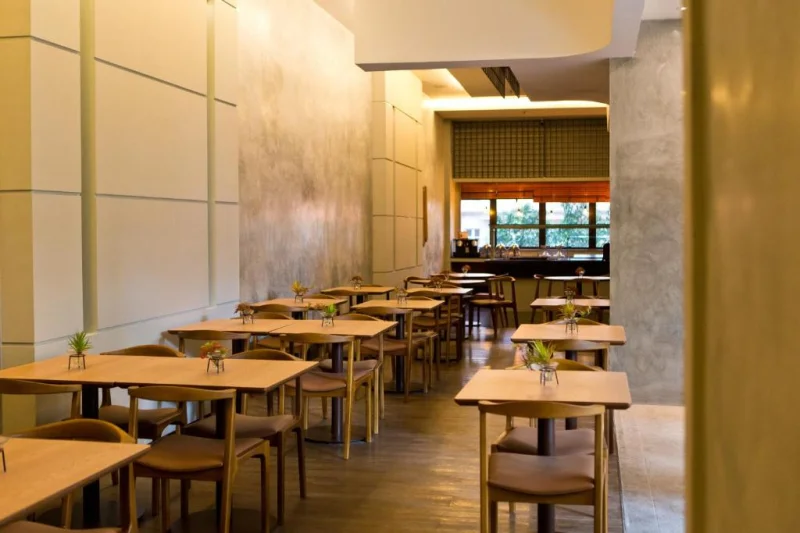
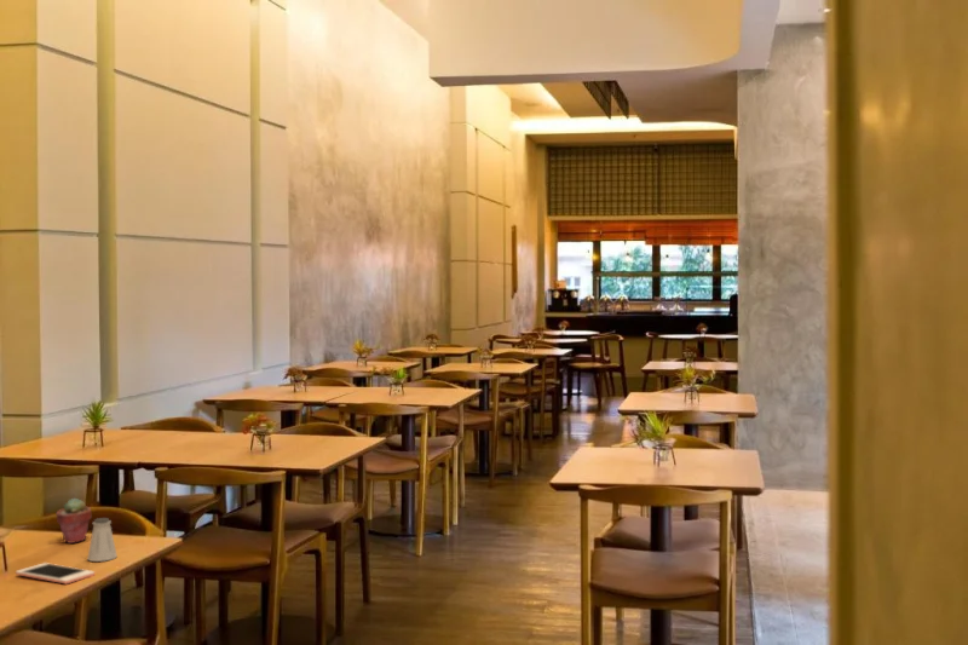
+ potted succulent [54,497,92,545]
+ saltshaker [86,517,119,563]
+ cell phone [15,562,96,584]
